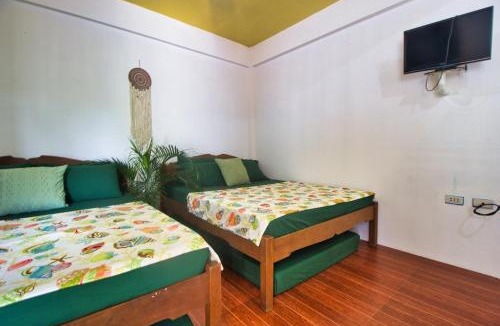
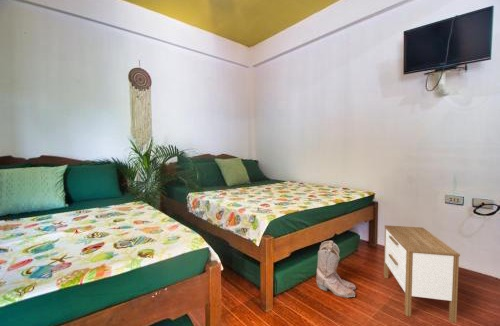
+ boots [315,240,357,299]
+ nightstand [383,224,461,324]
